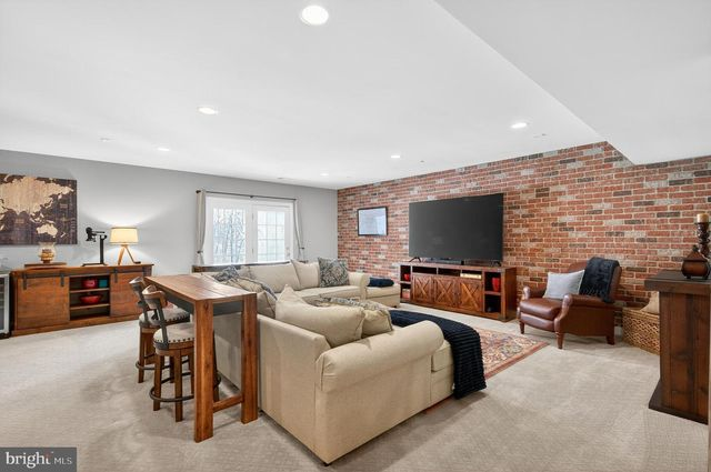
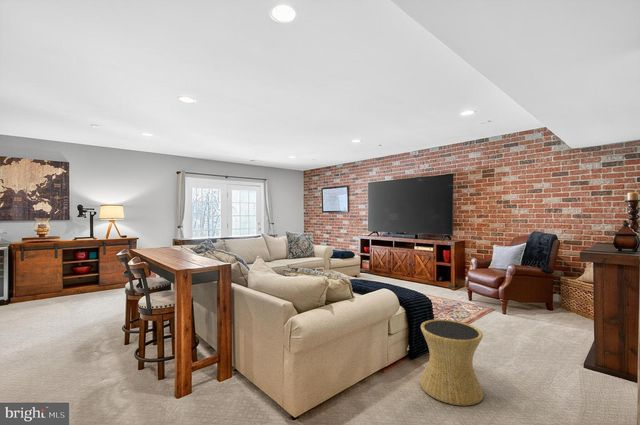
+ side table [419,318,485,407]
